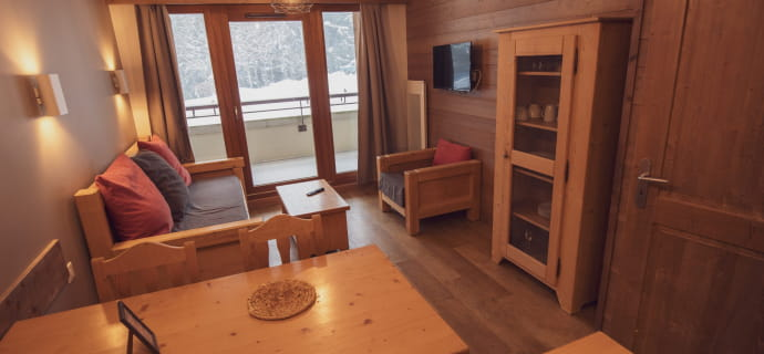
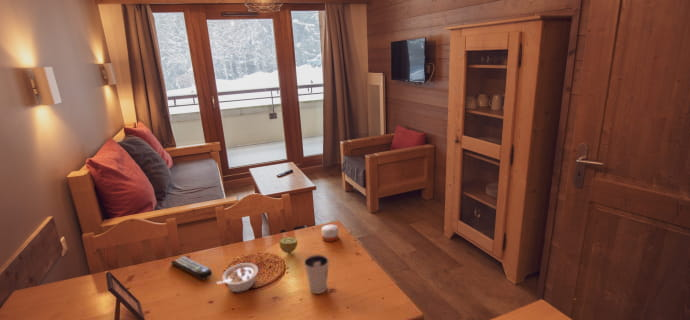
+ remote control [170,255,213,281]
+ dixie cup [303,254,330,295]
+ fruit [278,236,298,254]
+ legume [216,262,259,293]
+ candle [321,224,340,243]
